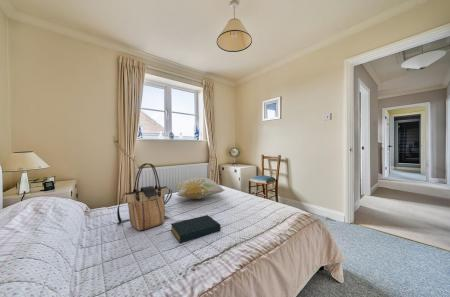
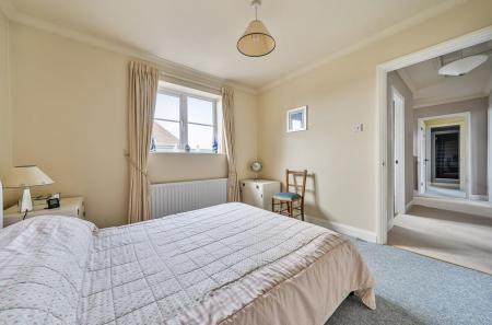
- tote bag [116,162,173,232]
- hardback book [170,214,222,244]
- decorative pillow [175,175,226,200]
